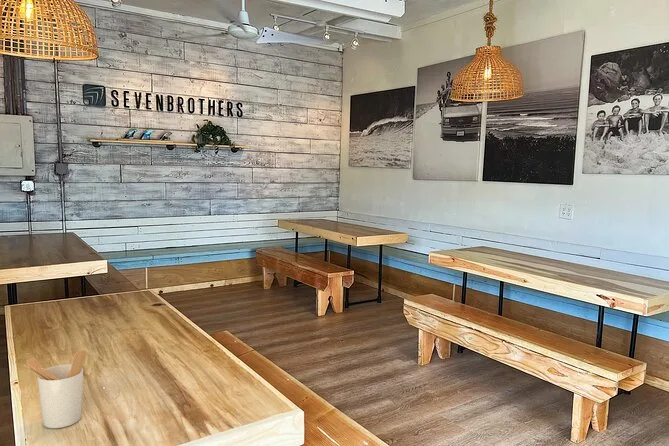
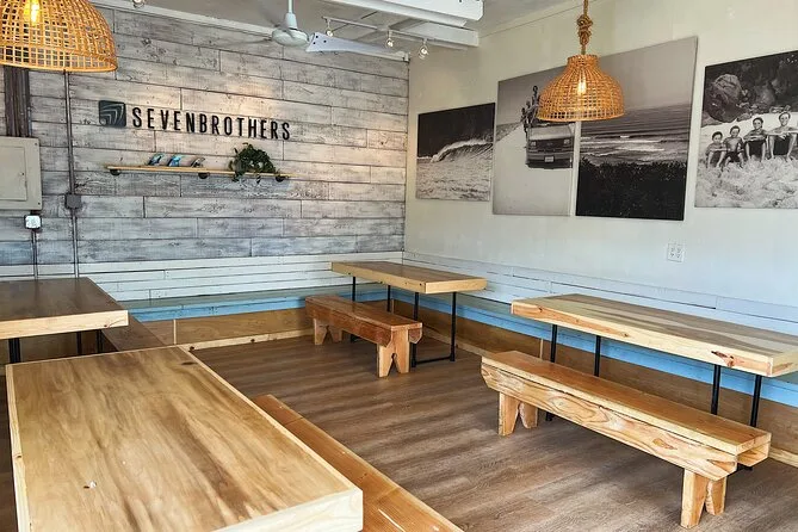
- utensil holder [22,350,88,429]
